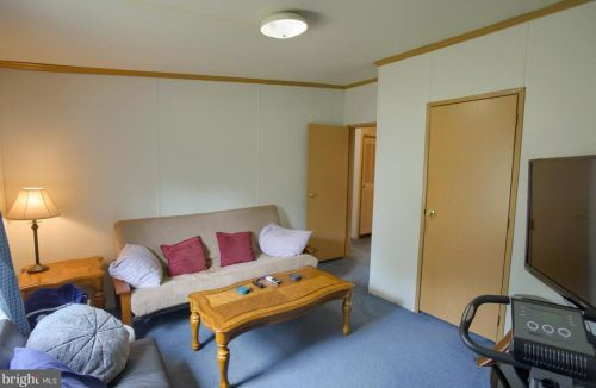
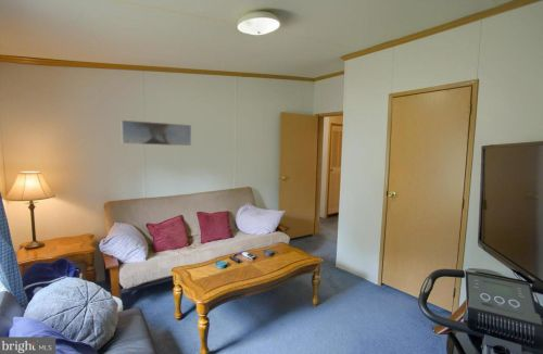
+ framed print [121,119,192,147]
